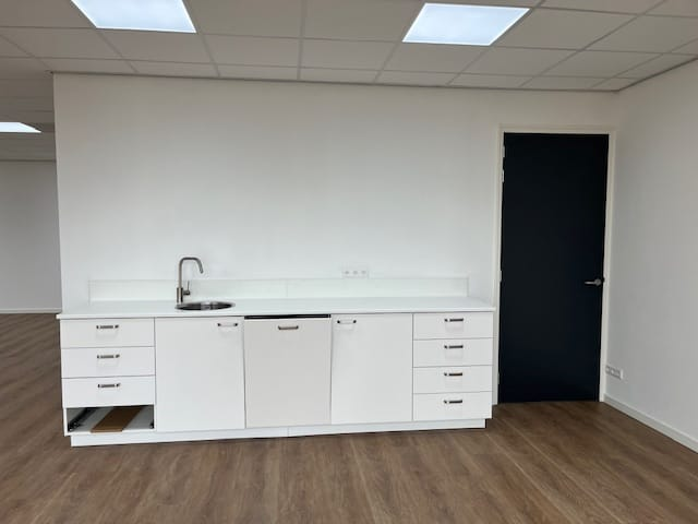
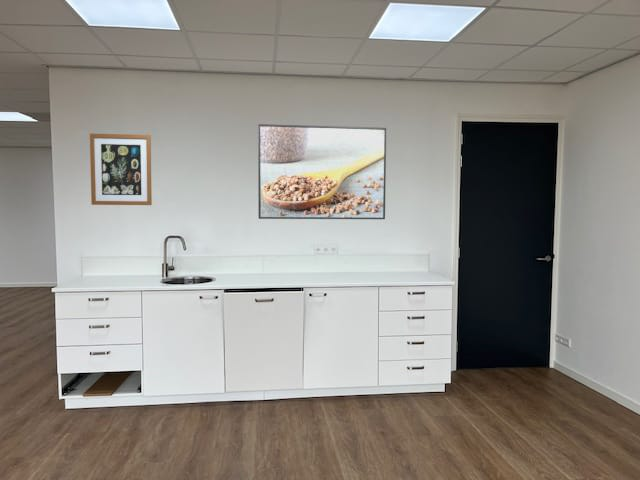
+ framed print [257,123,387,220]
+ wall art [89,133,153,206]
